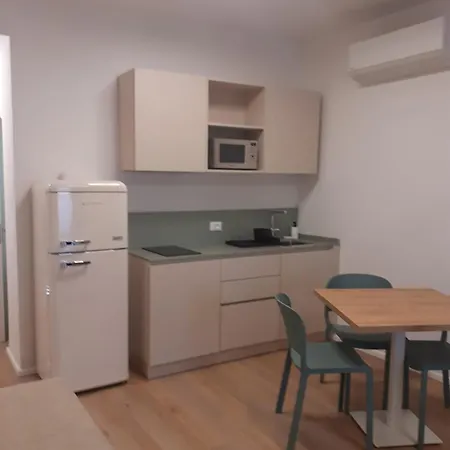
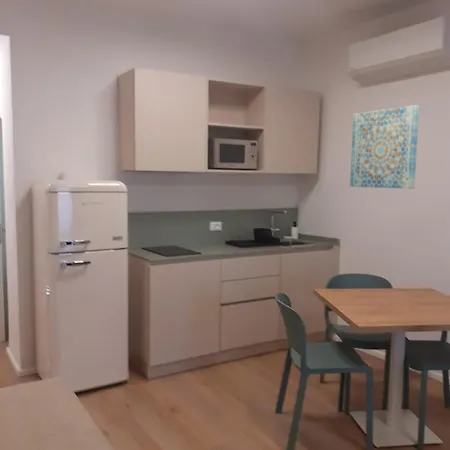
+ wall art [349,104,420,190]
